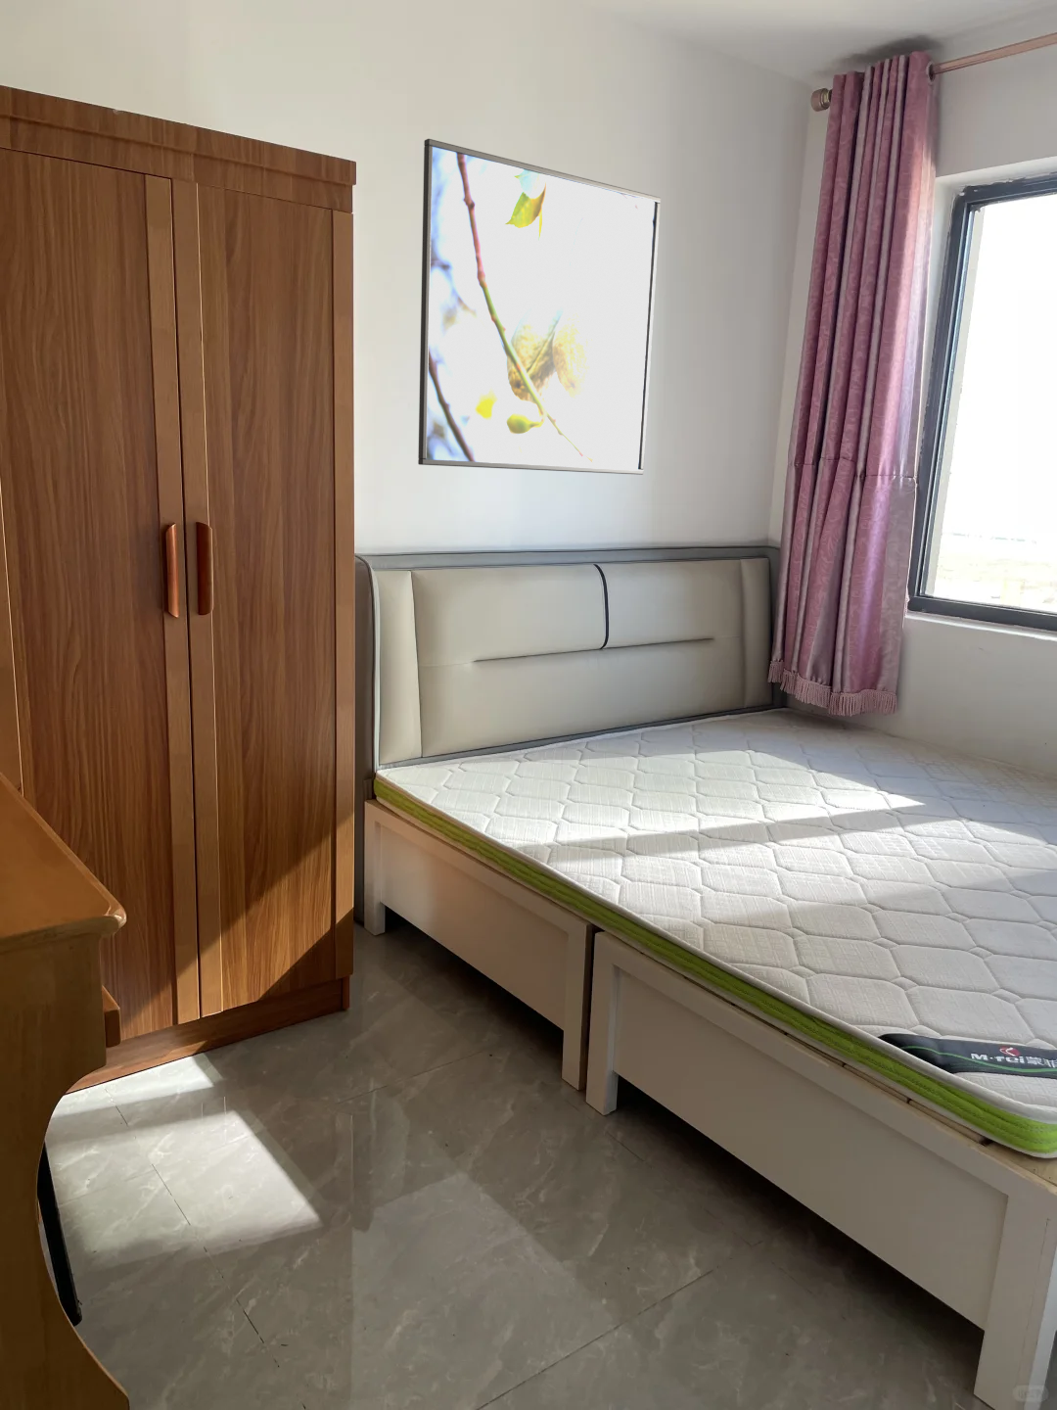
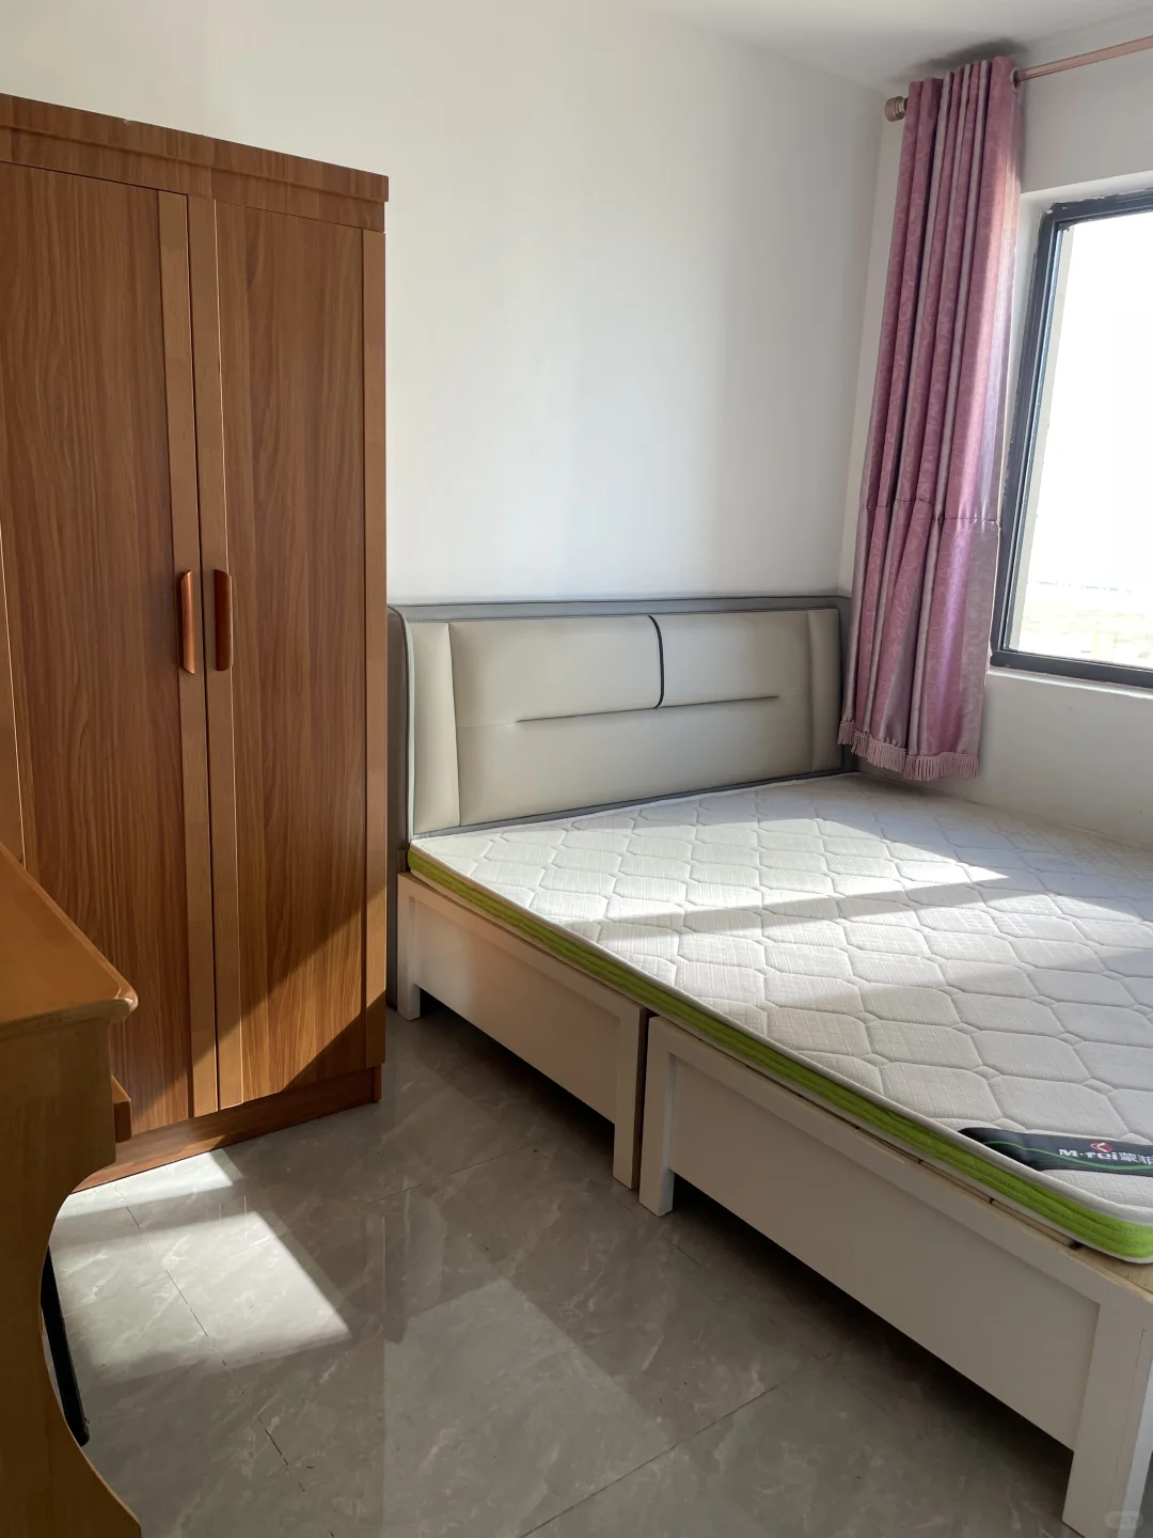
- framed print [417,138,662,476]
